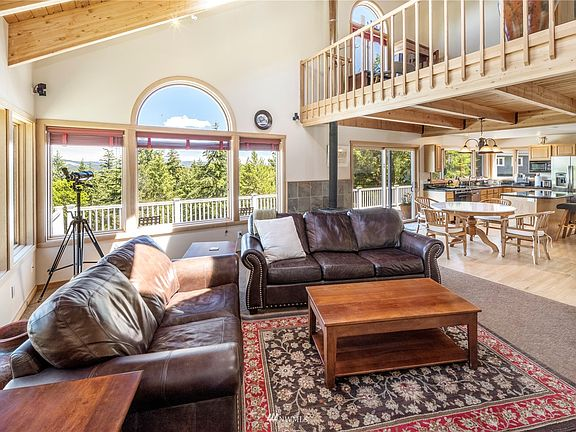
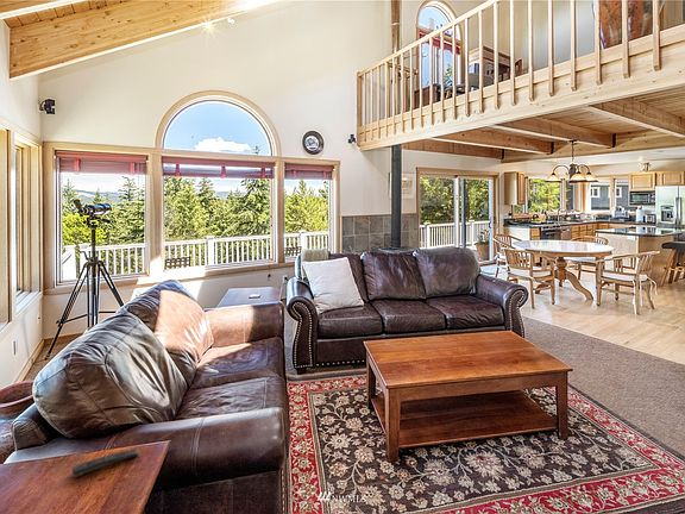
+ remote control [71,449,140,478]
